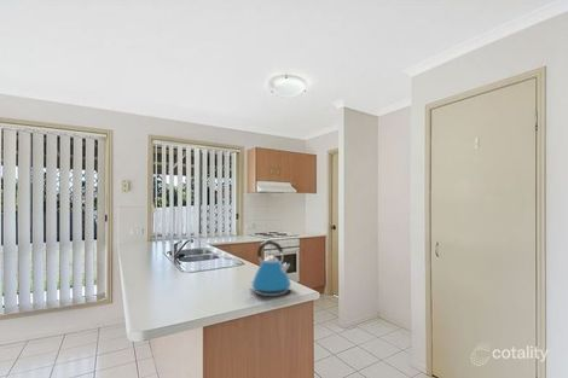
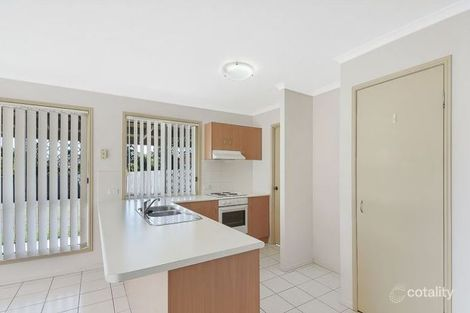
- kettle [250,239,292,297]
